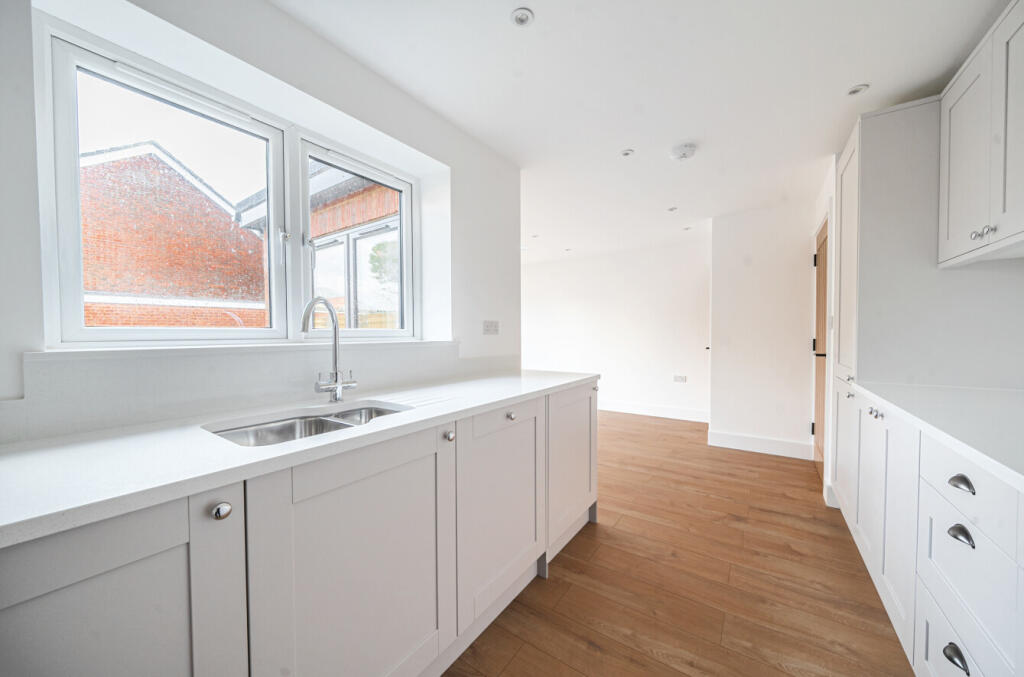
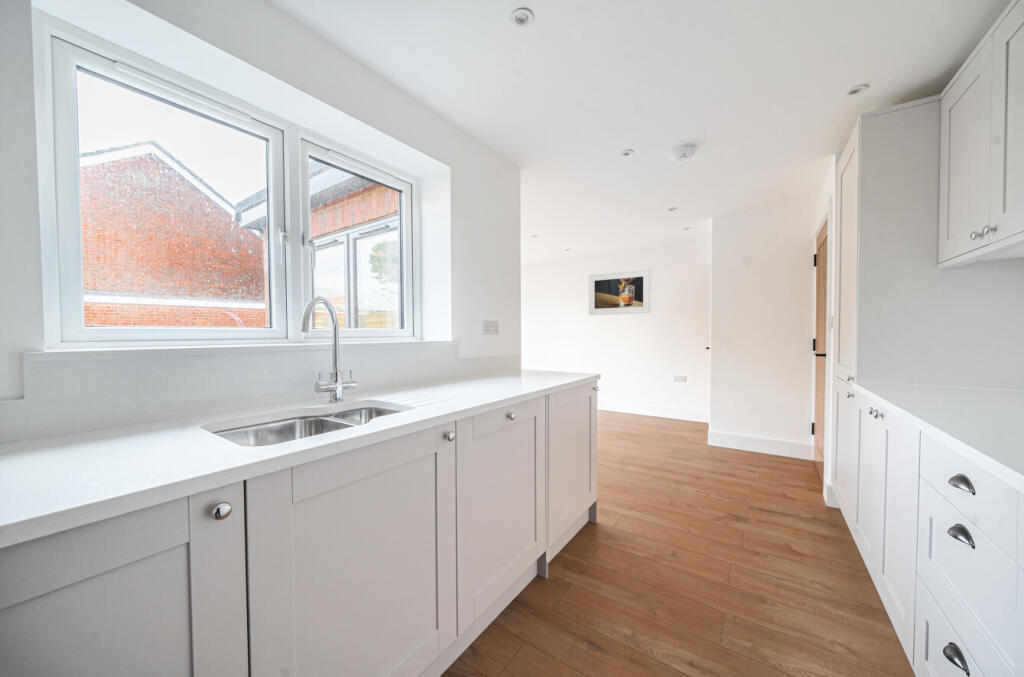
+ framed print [588,268,651,316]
